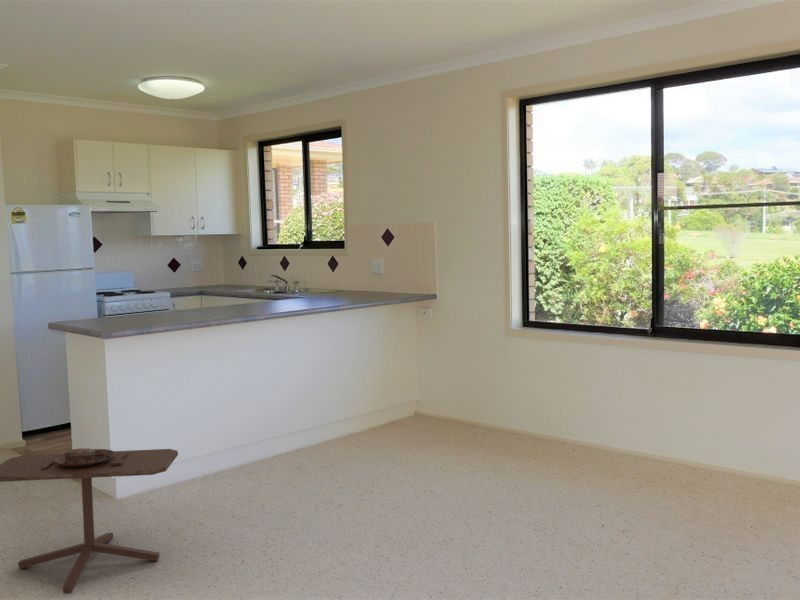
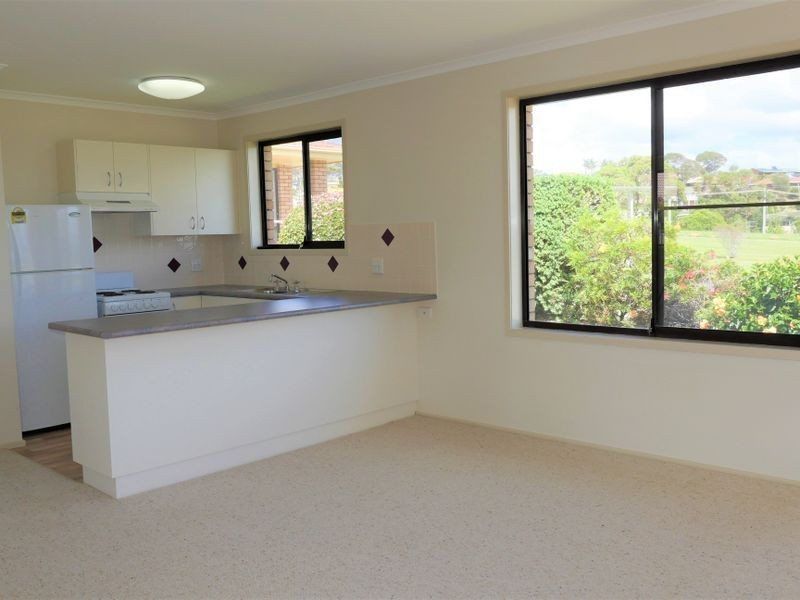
- side table [0,447,179,595]
